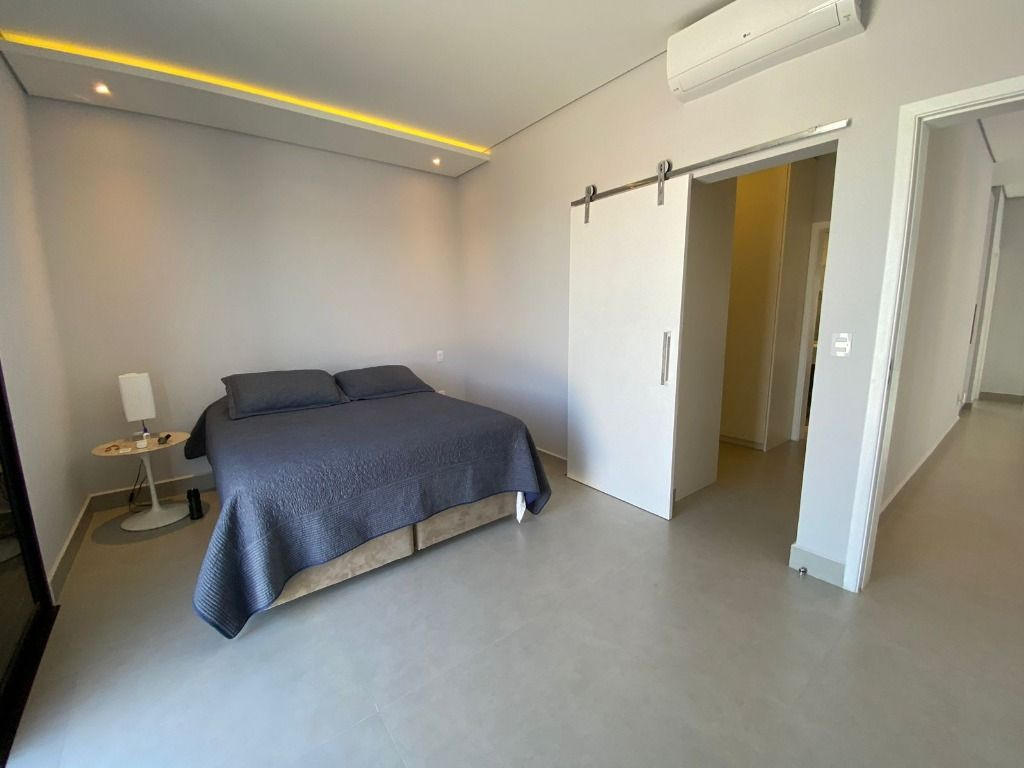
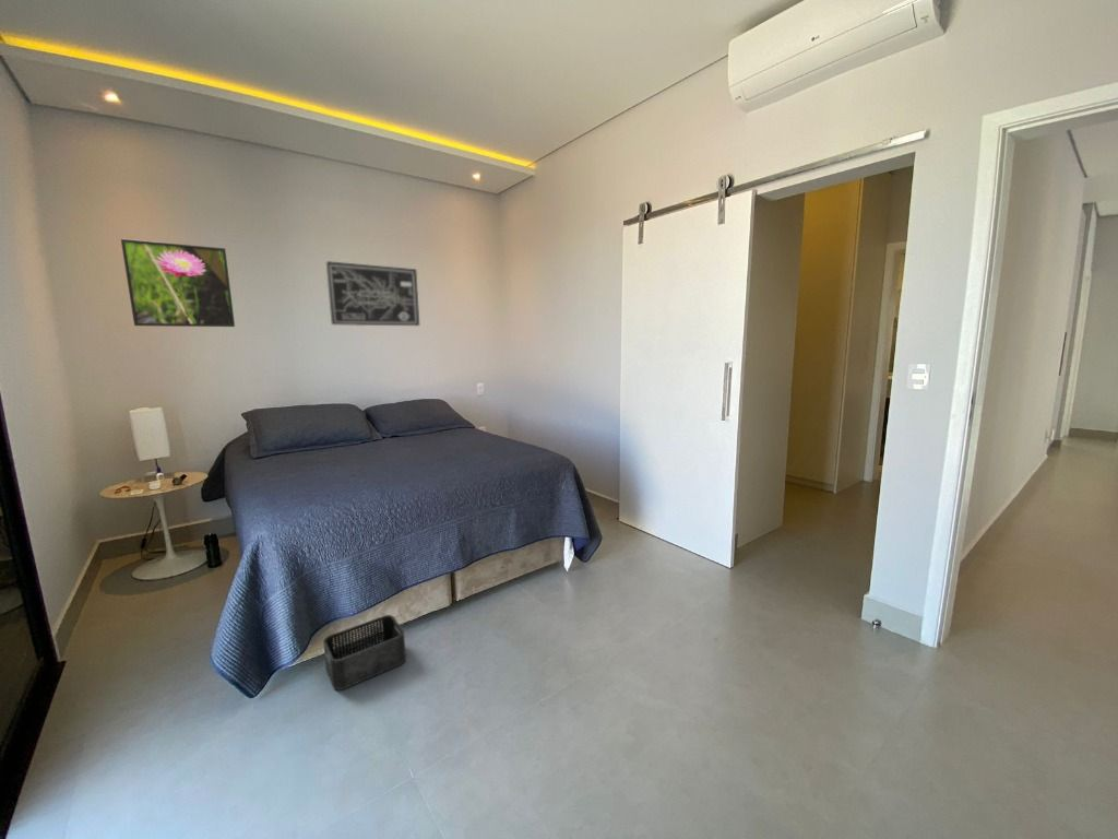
+ wall art [325,260,420,327]
+ storage bin [322,614,407,692]
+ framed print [120,238,236,328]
